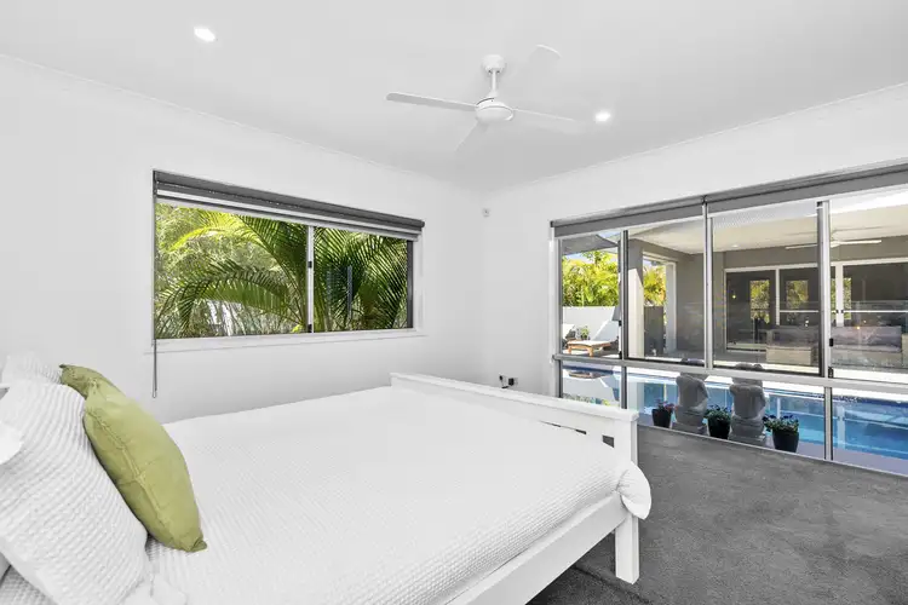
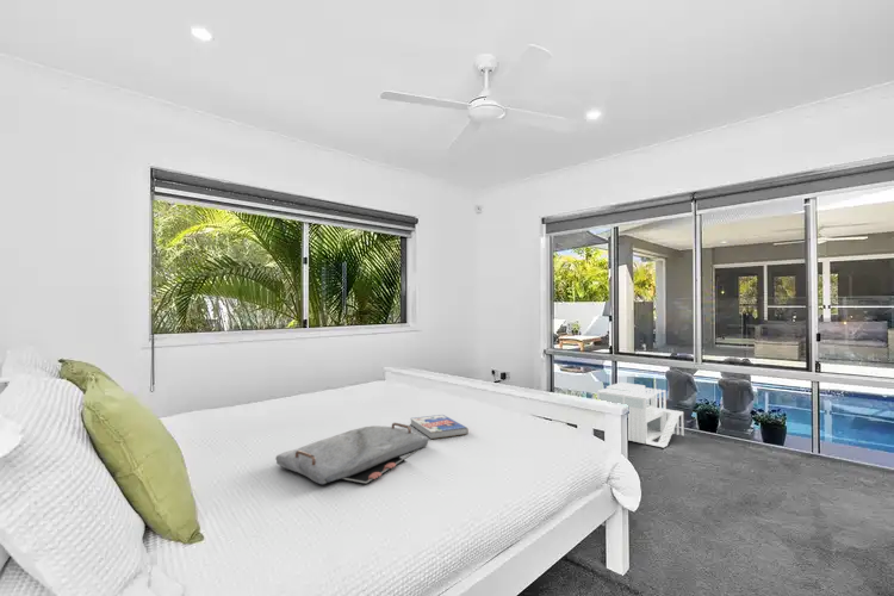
+ book [409,414,470,440]
+ architectural model [596,381,685,448]
+ serving tray [274,422,430,485]
